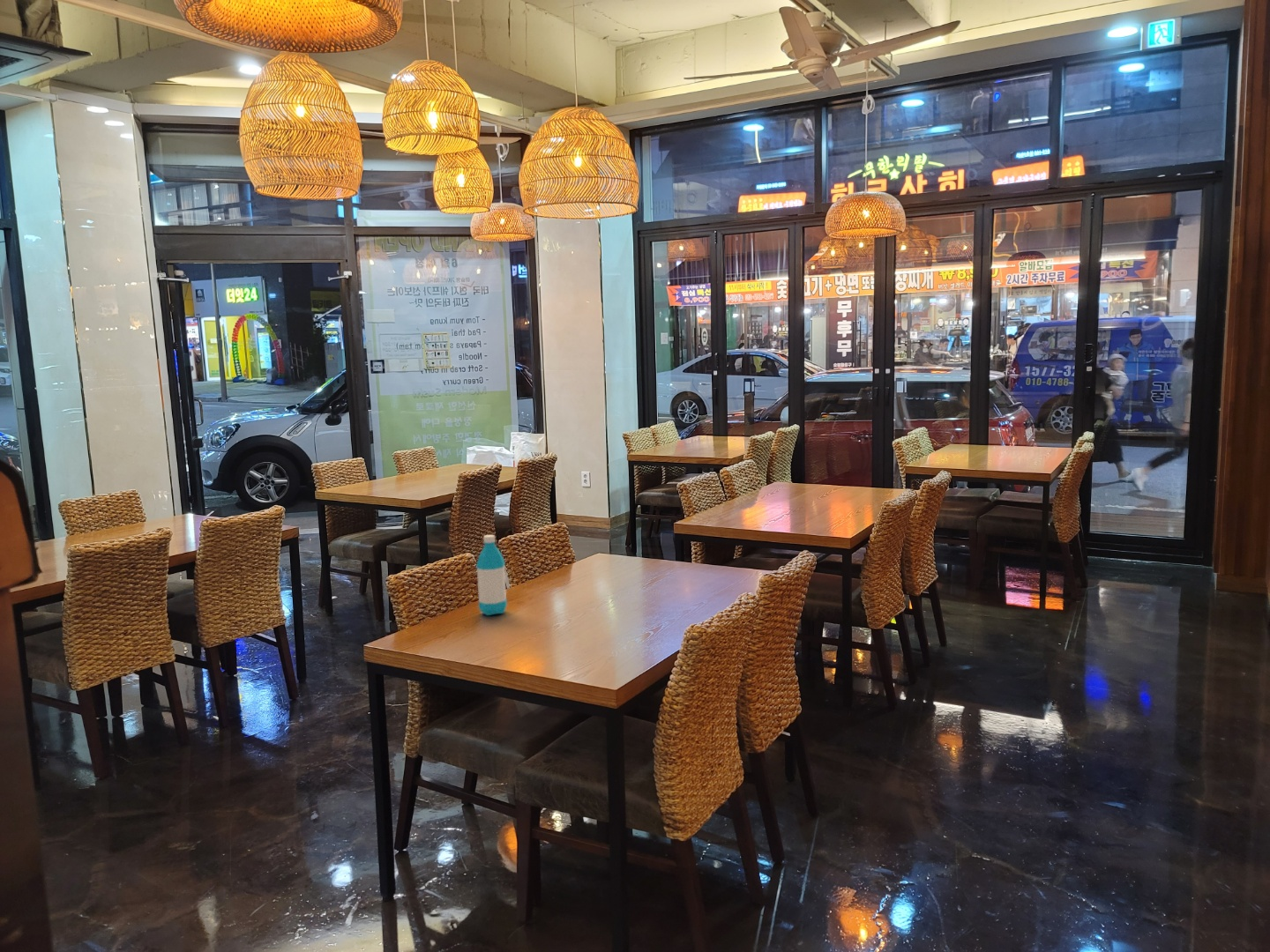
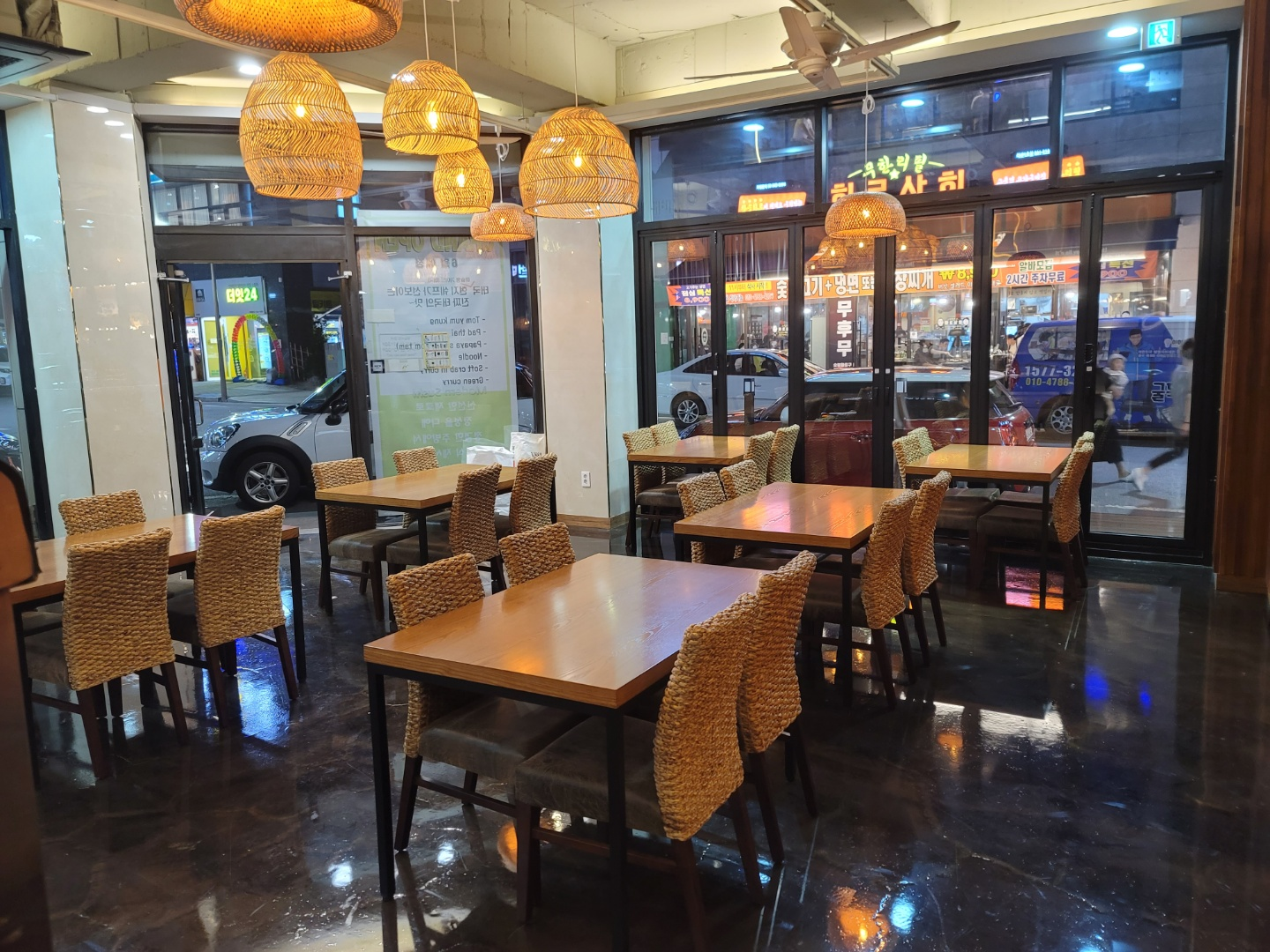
- water bottle [475,534,508,616]
